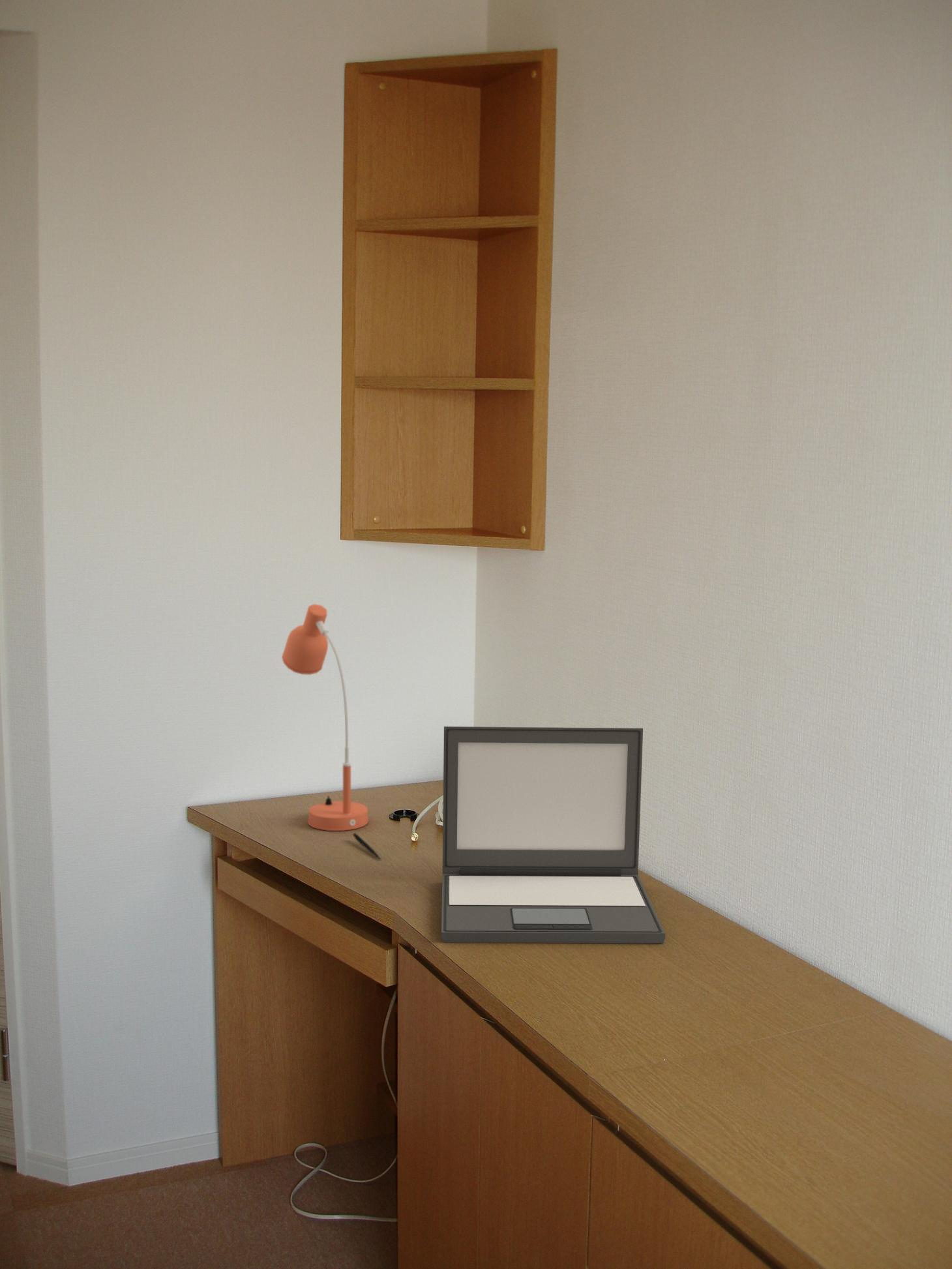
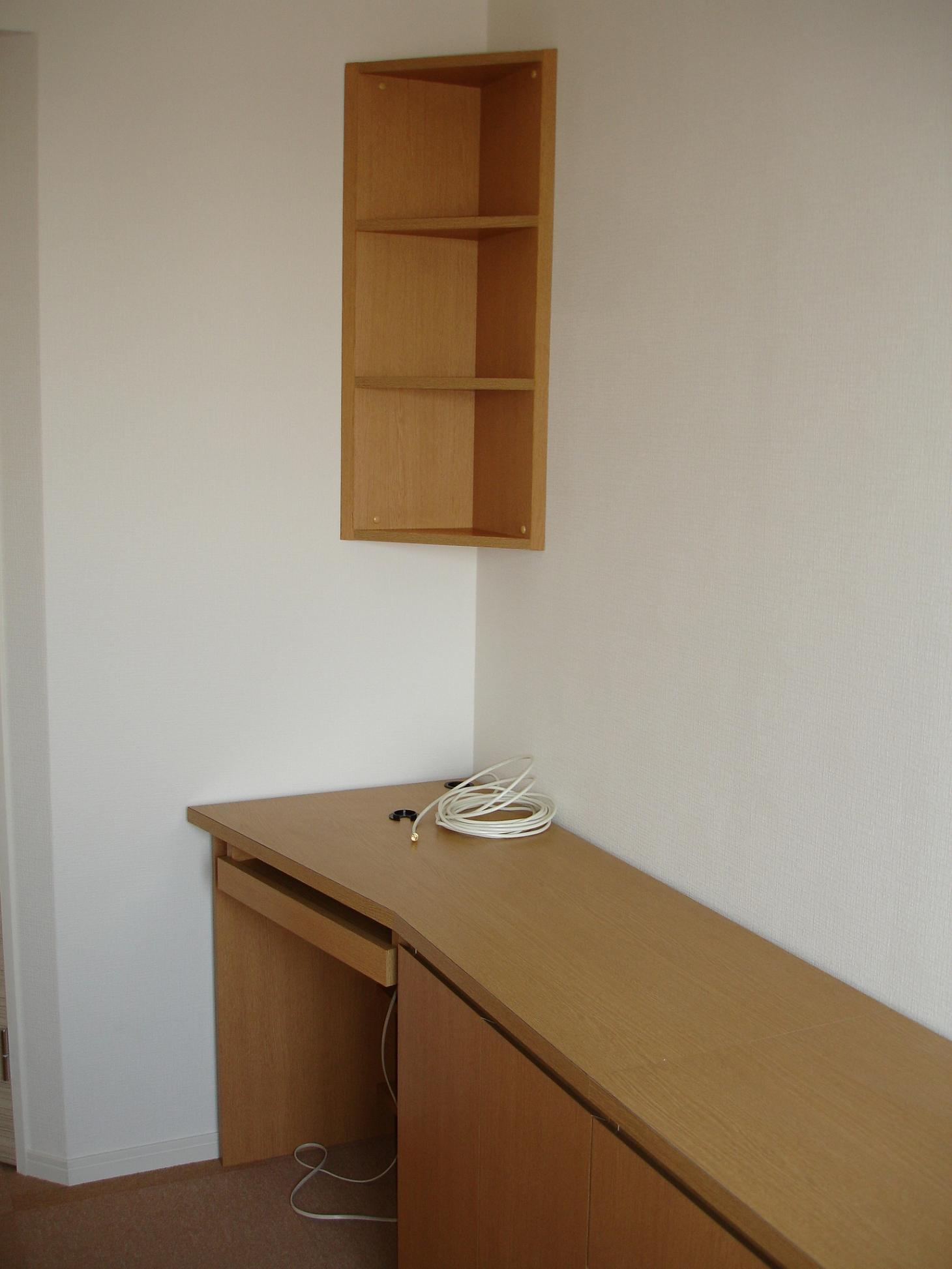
- pen [352,833,381,860]
- laptop [441,726,666,944]
- desk lamp [281,603,369,831]
